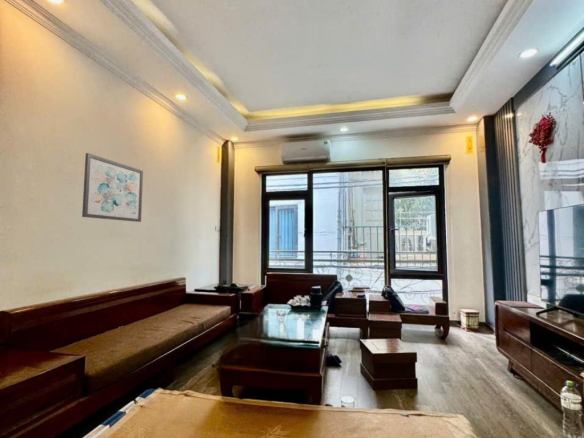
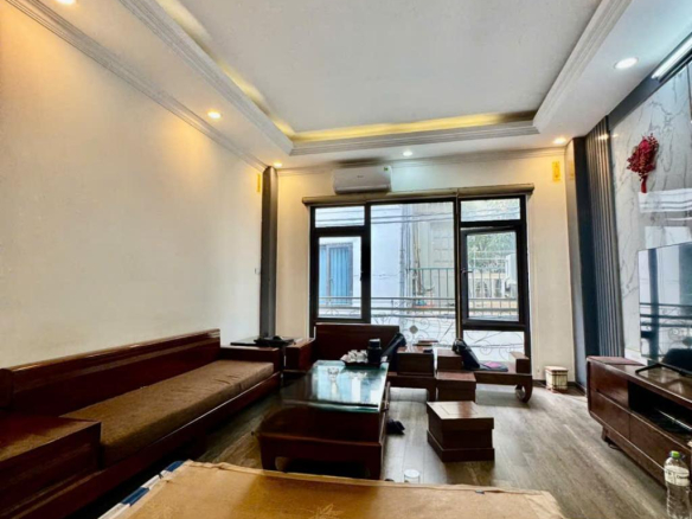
- wall art [81,152,144,223]
